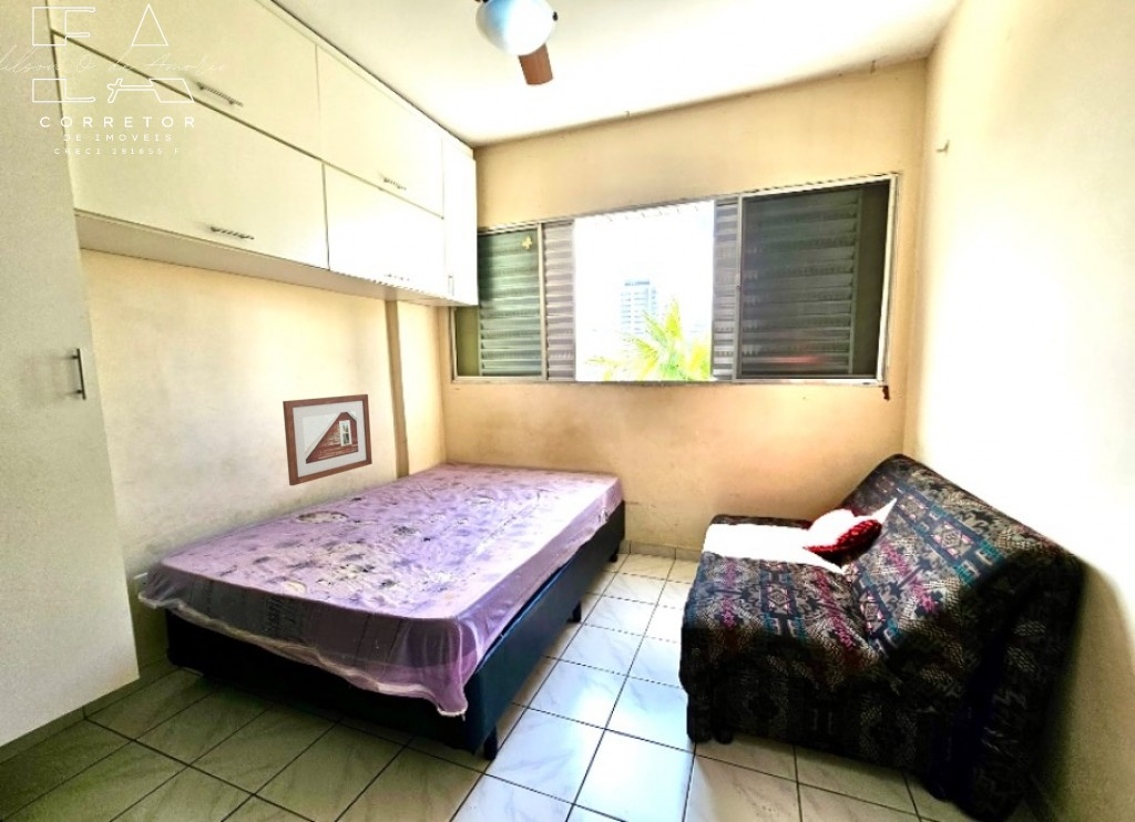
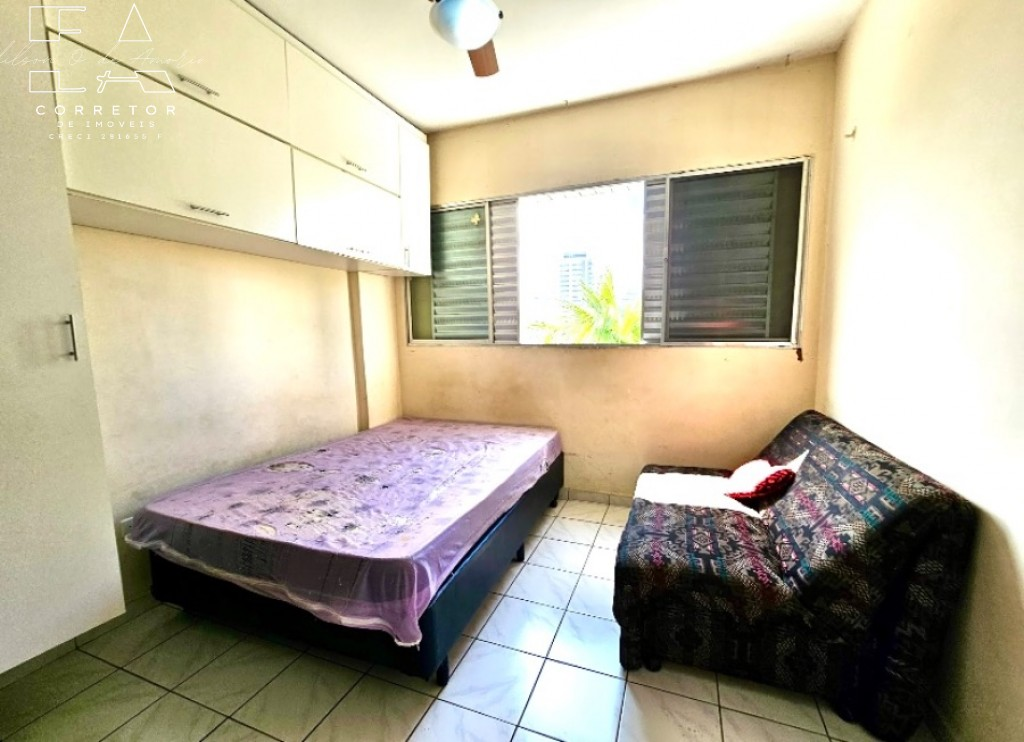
- picture frame [282,393,374,486]
